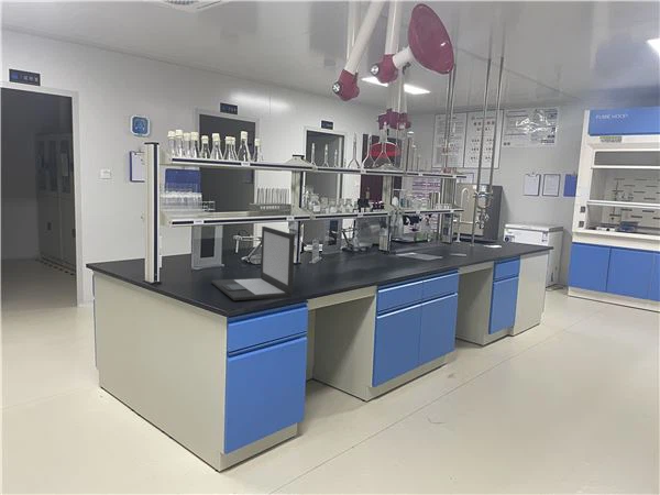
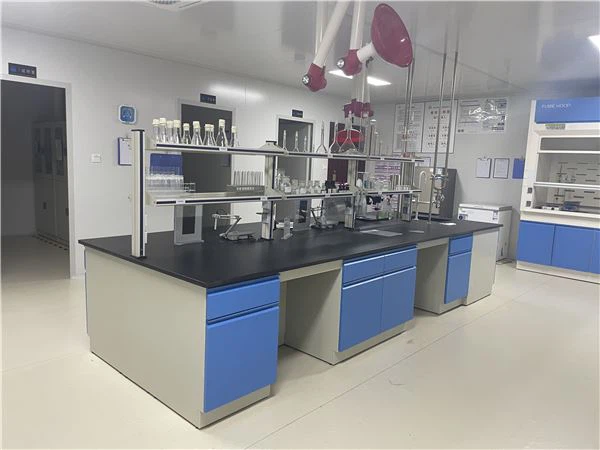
- laptop [210,226,296,301]
